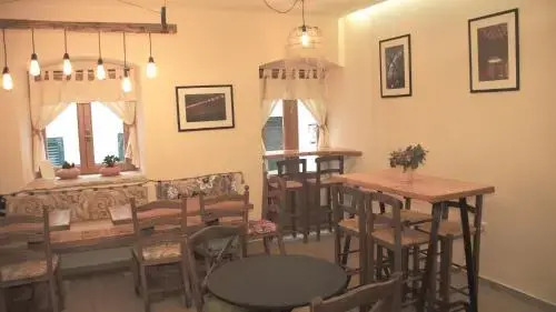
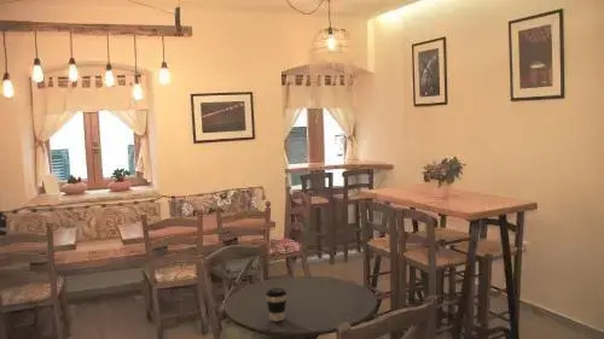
+ coffee cup [265,287,288,322]
